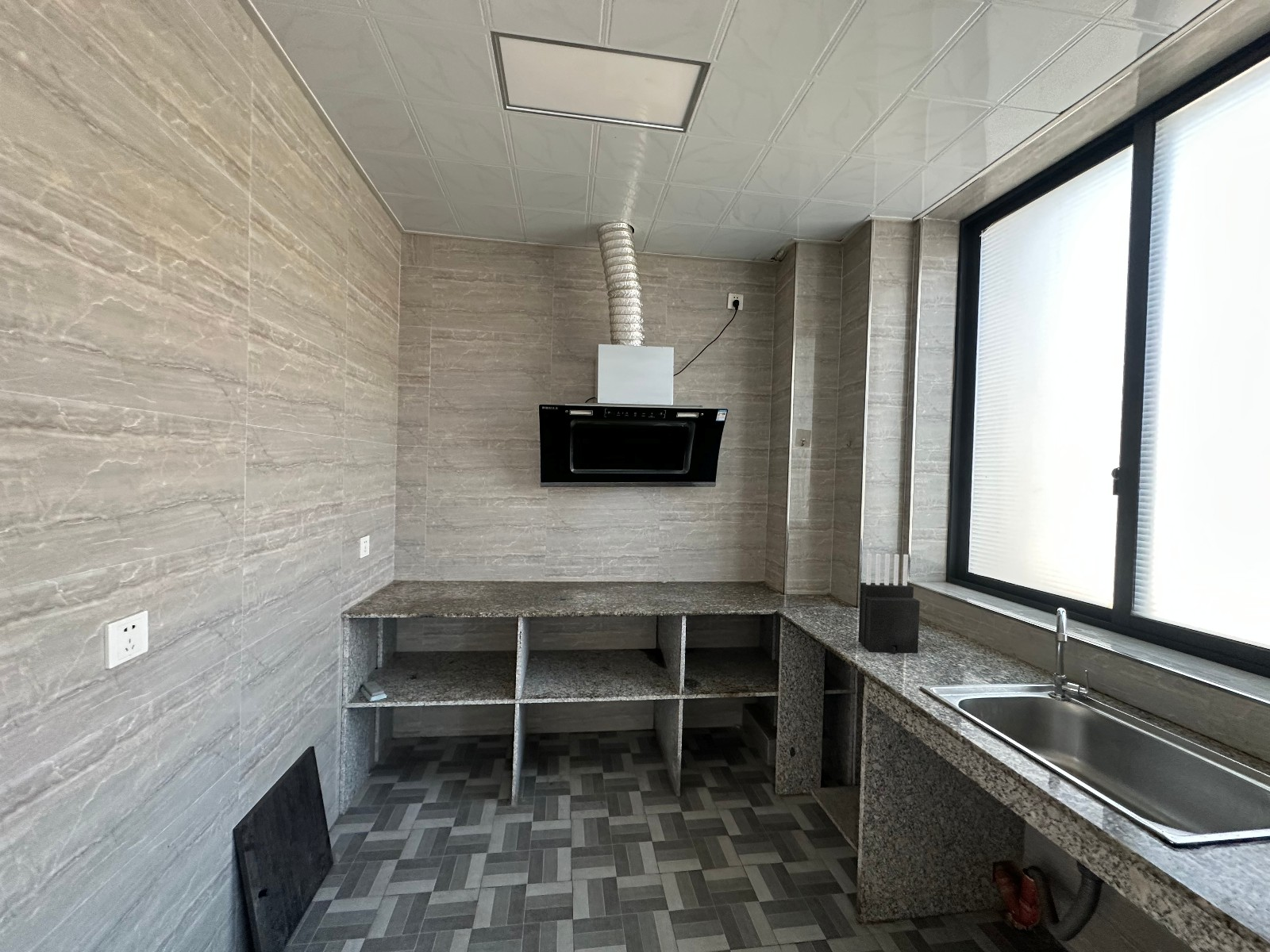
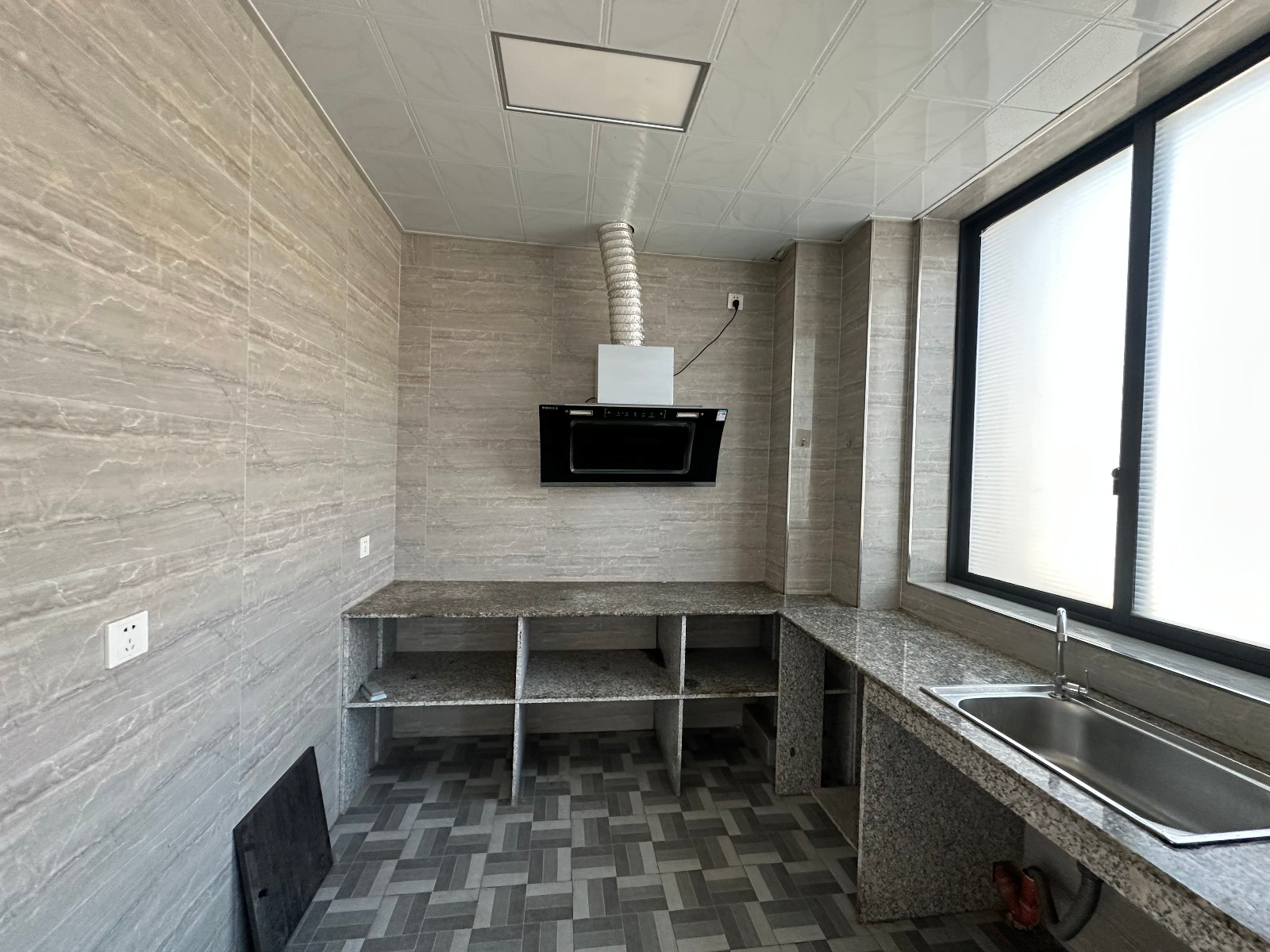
- knife block [857,553,921,655]
